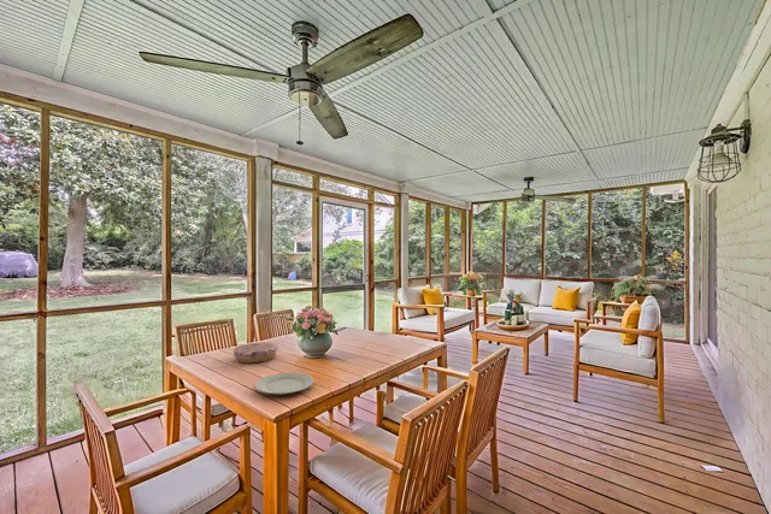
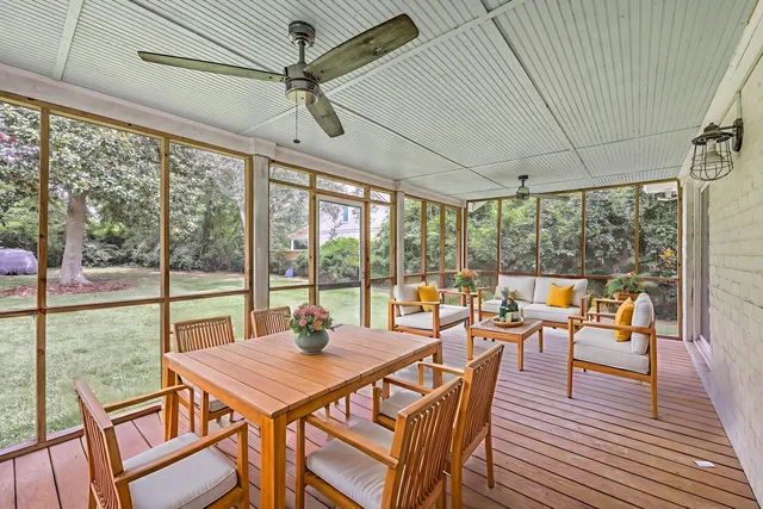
- plate [233,341,279,364]
- chinaware [254,372,314,396]
